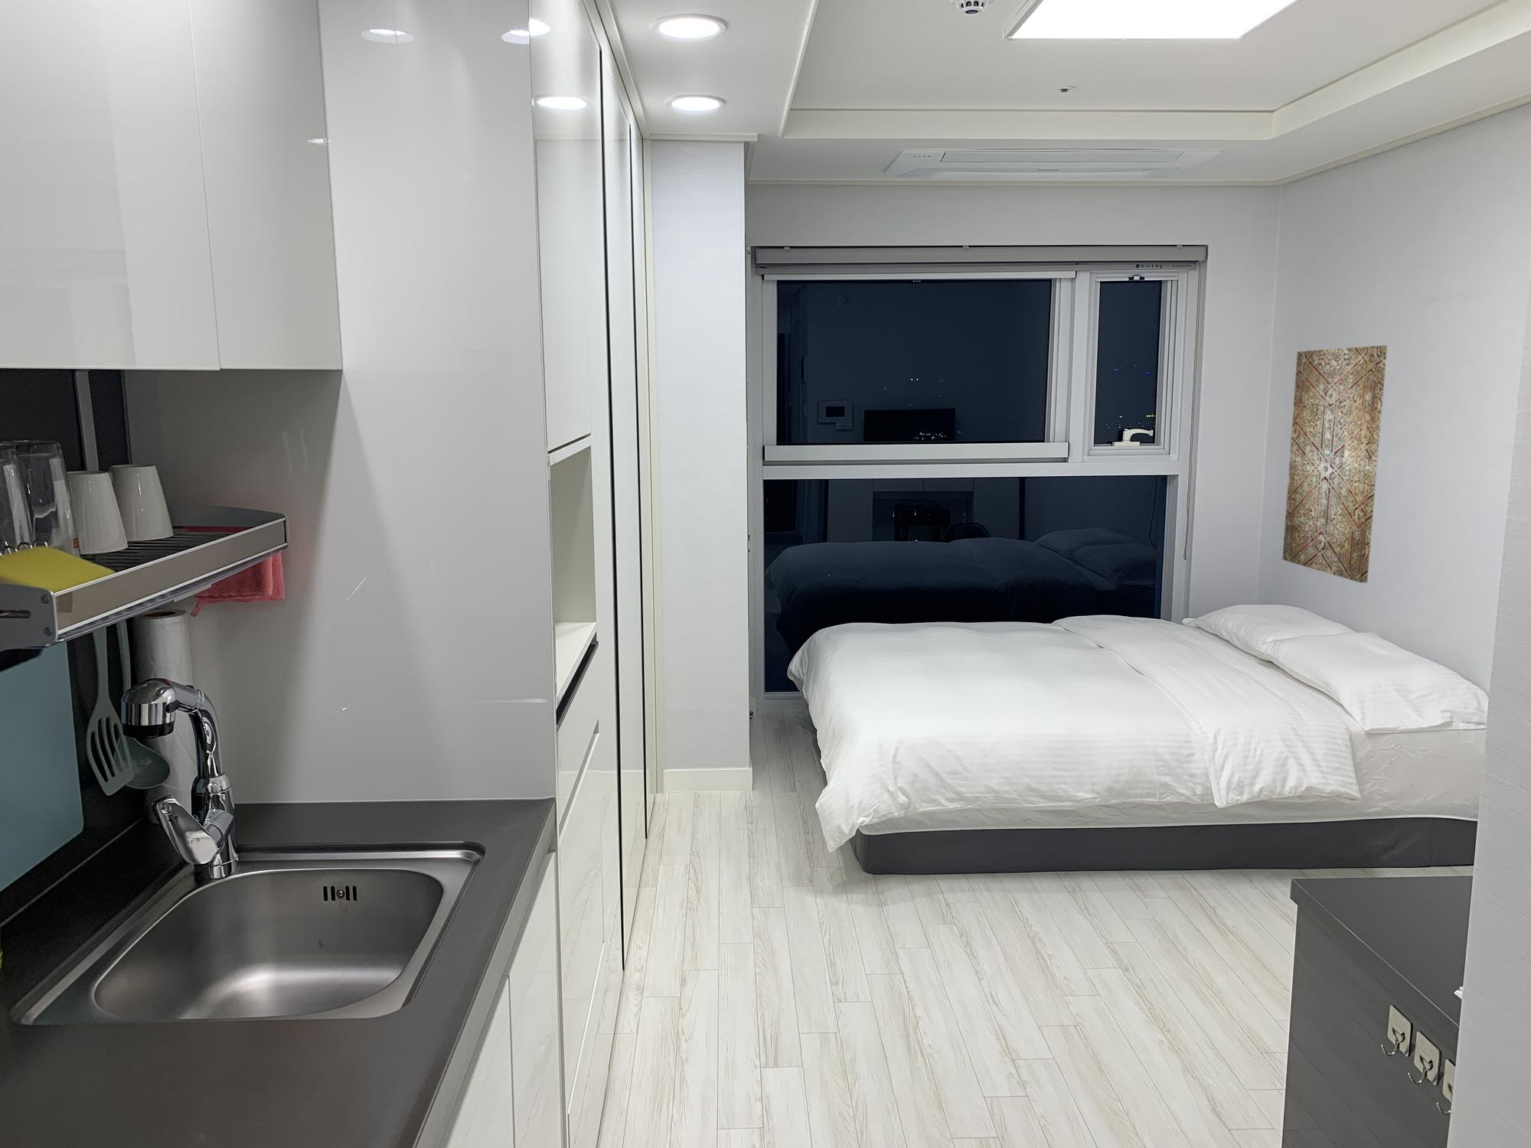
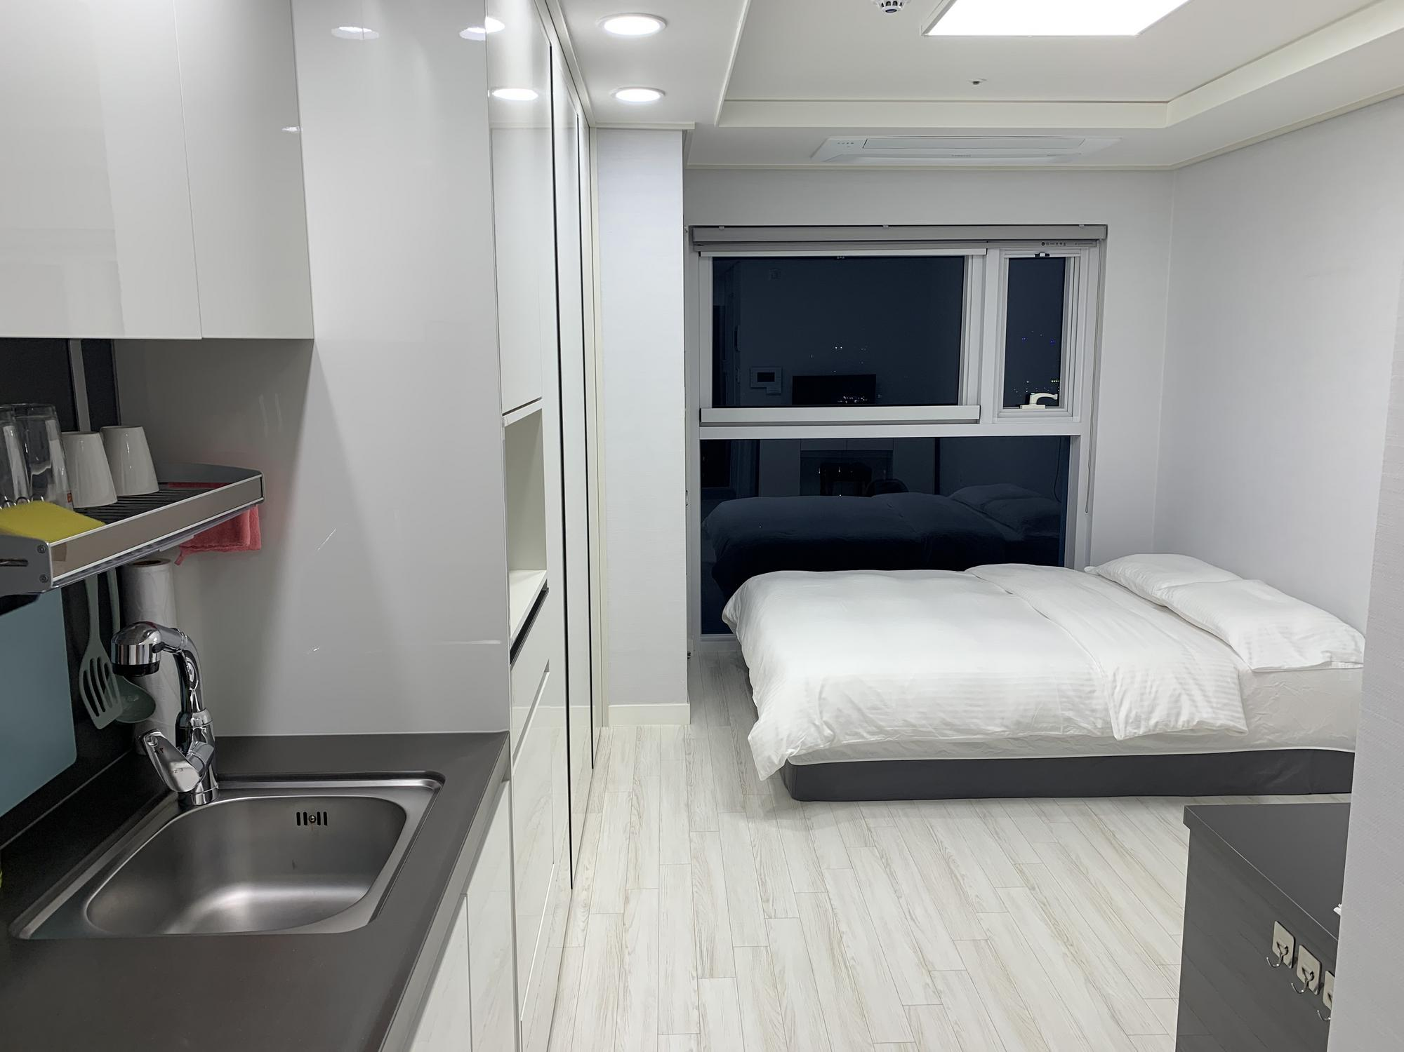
- wall art [1281,345,1388,584]
